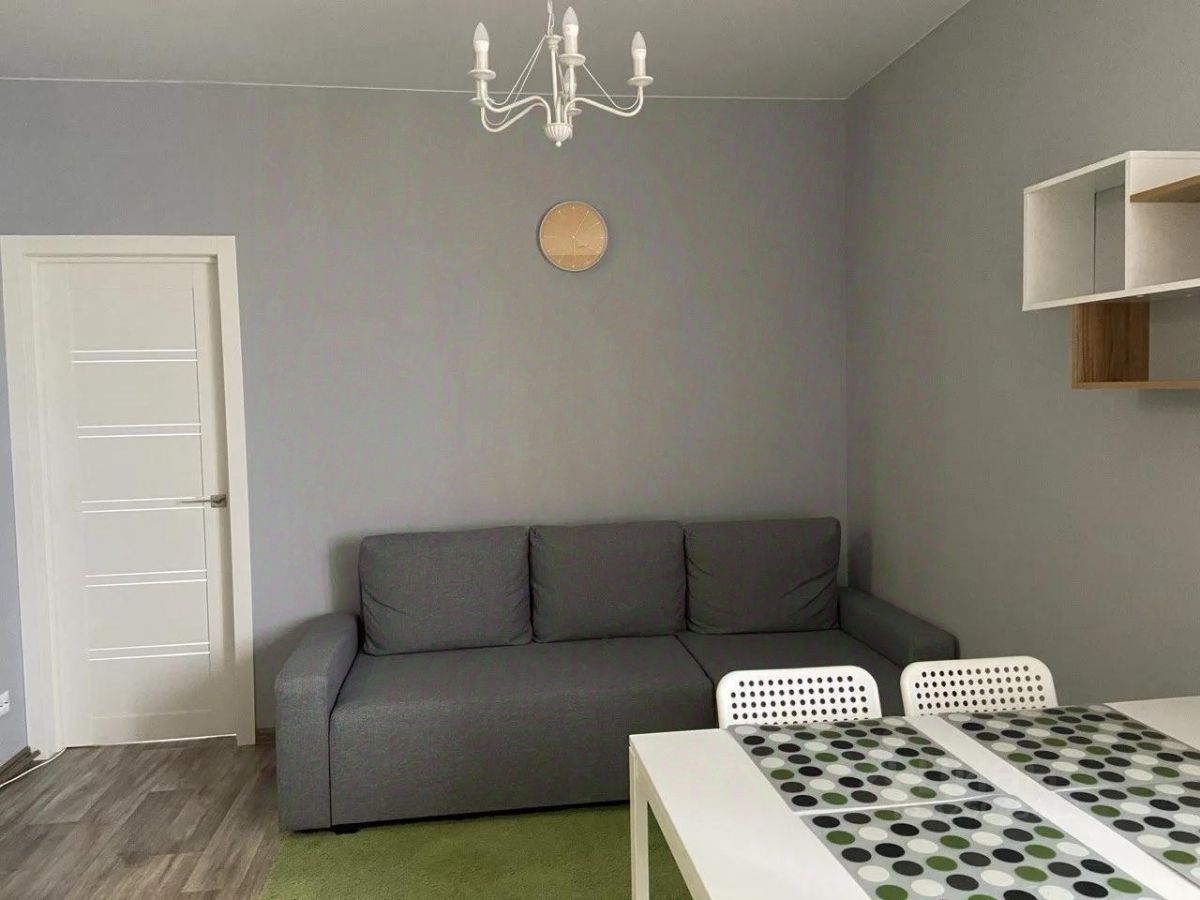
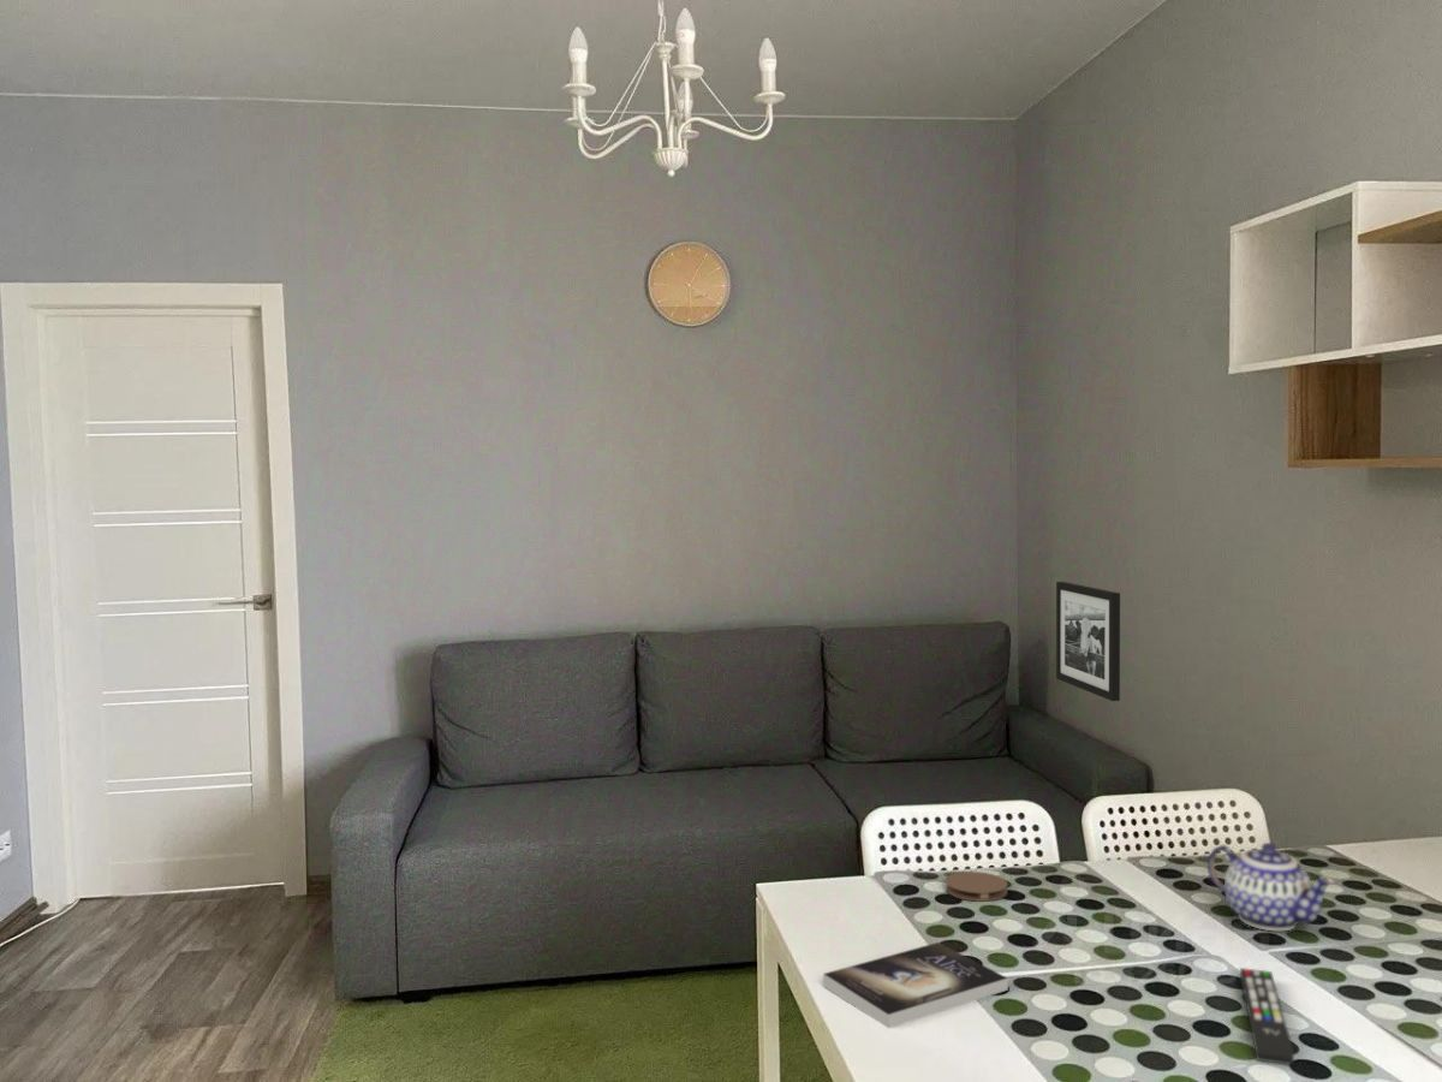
+ teapot [1206,842,1336,932]
+ picture frame [1055,581,1121,702]
+ book [822,941,1009,1029]
+ coaster [945,870,1008,903]
+ remote control [1239,967,1295,1066]
